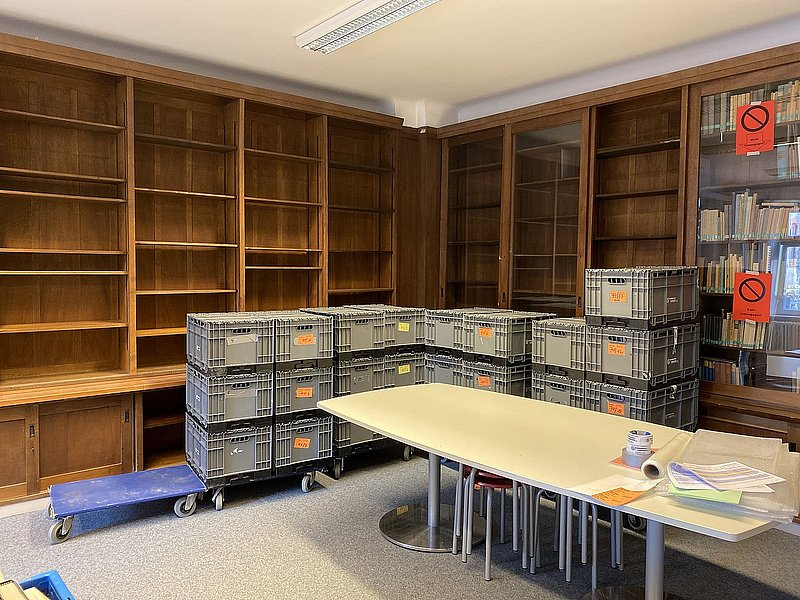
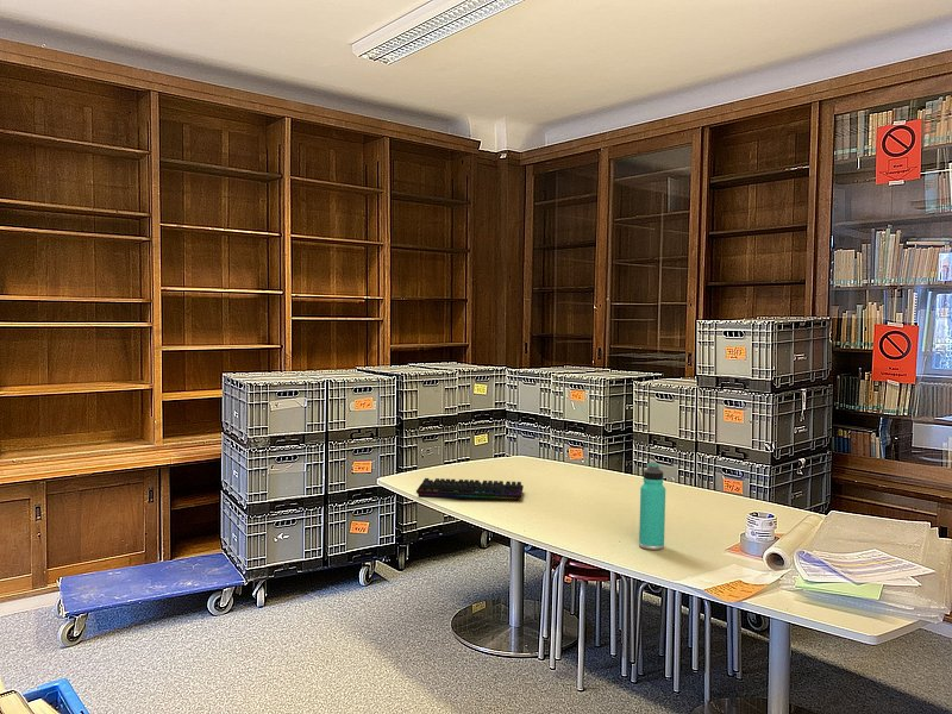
+ keyboard [415,477,525,502]
+ thermos bottle [638,462,666,551]
